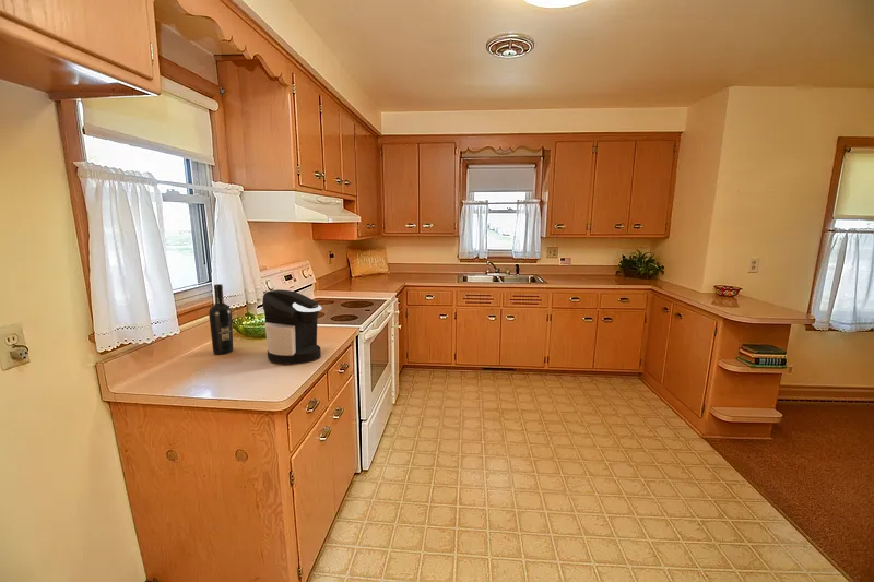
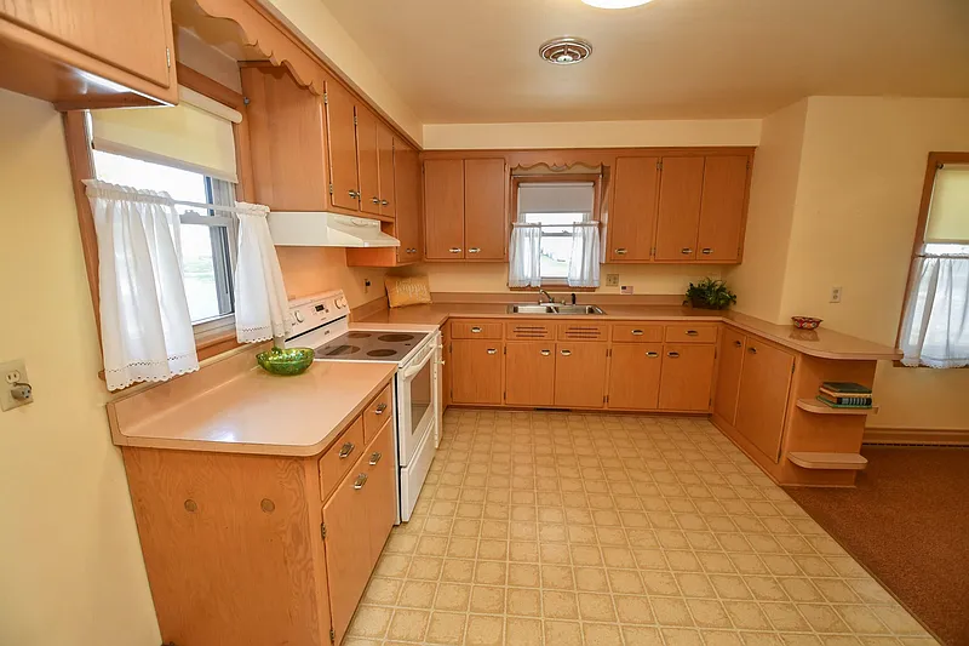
- wine bottle [208,283,234,355]
- coffee maker [261,288,322,365]
